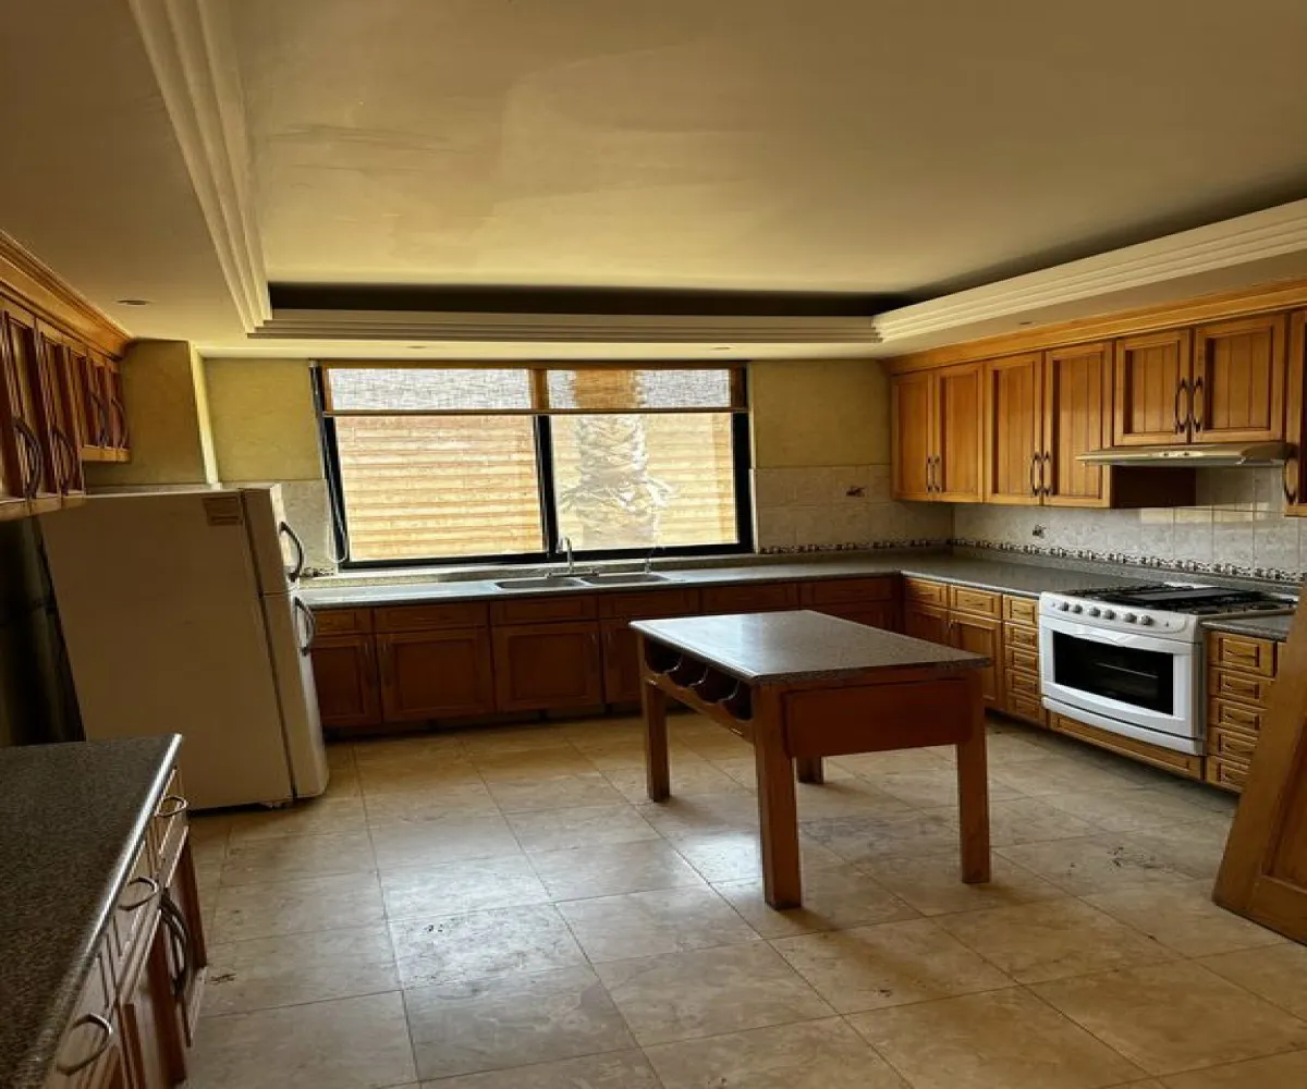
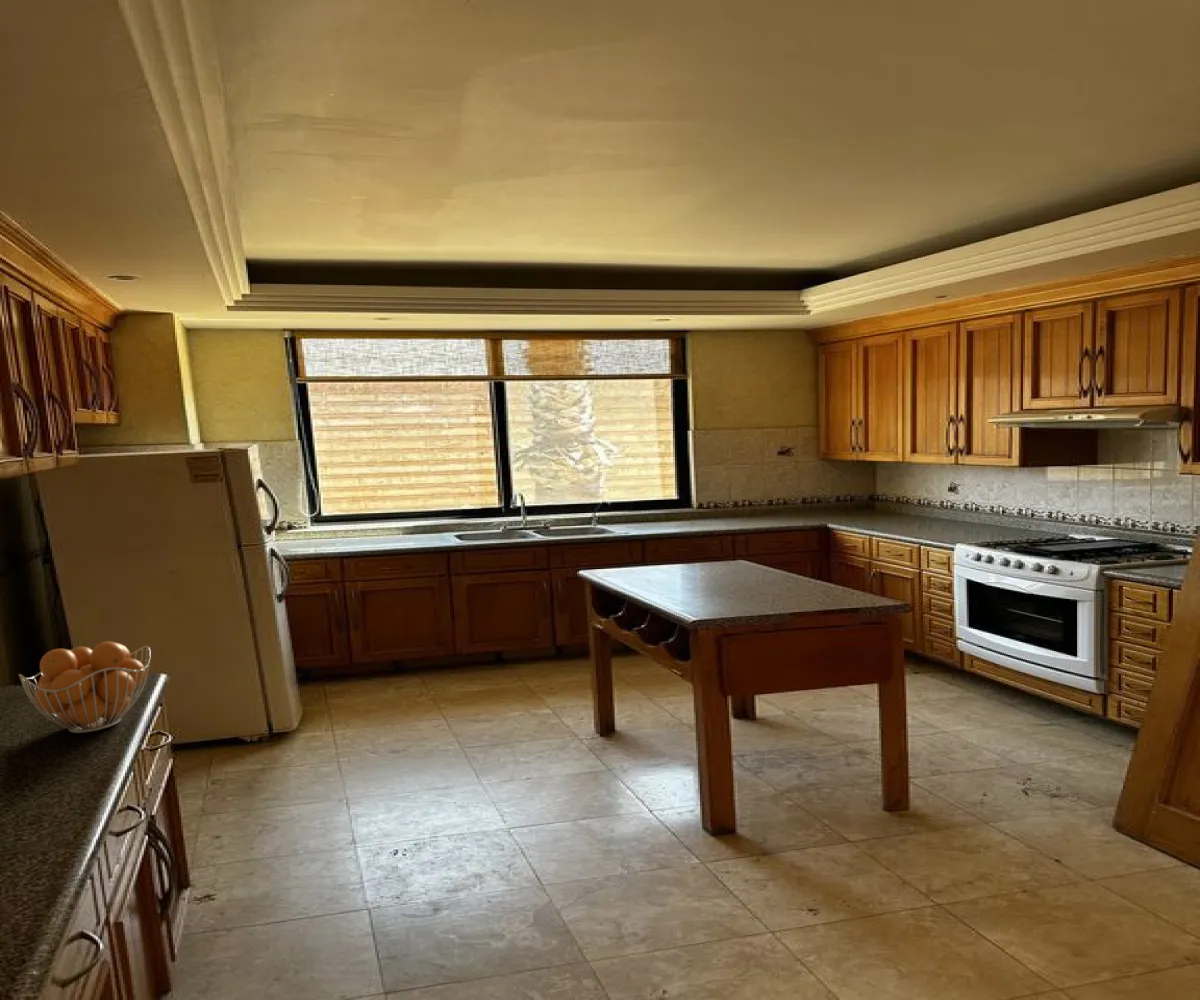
+ fruit basket [18,640,152,734]
